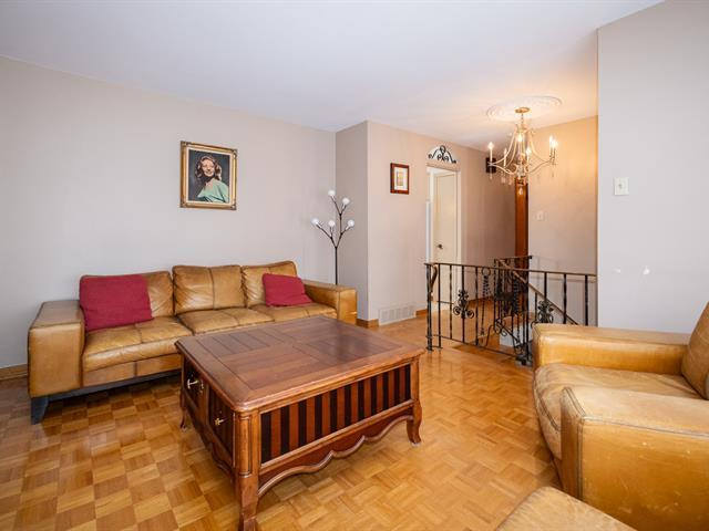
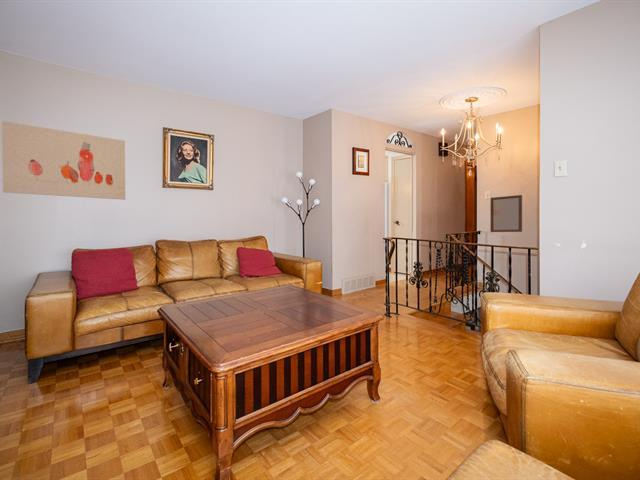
+ wall art [1,120,126,201]
+ home mirror [490,194,523,233]
